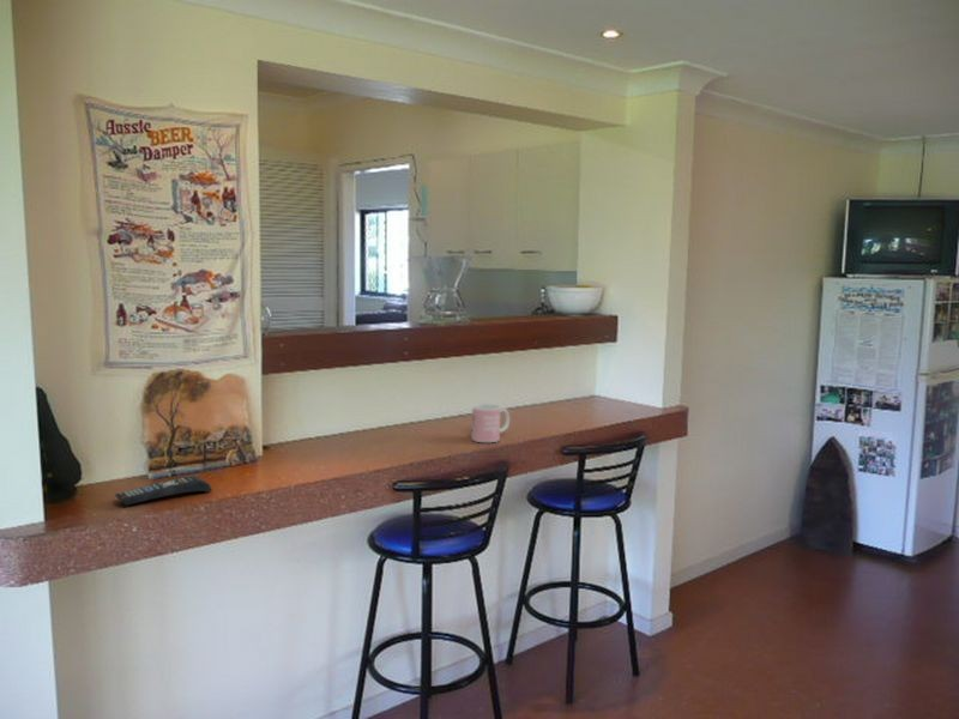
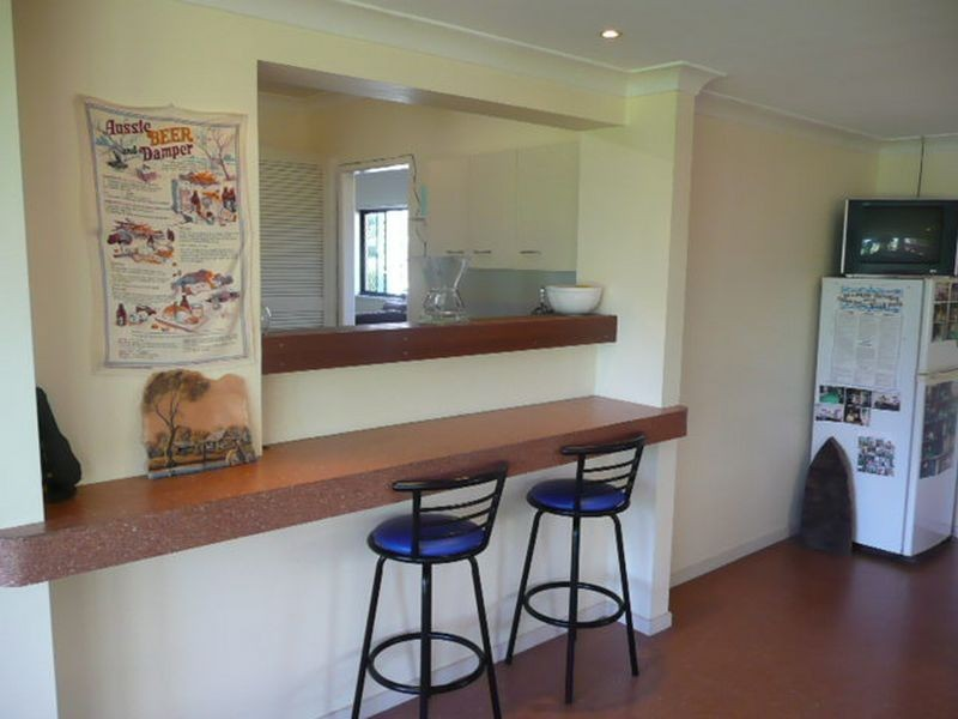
- mug [470,403,511,443]
- remote control [114,475,213,507]
